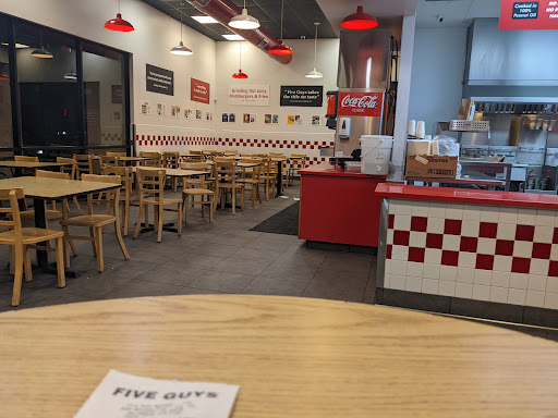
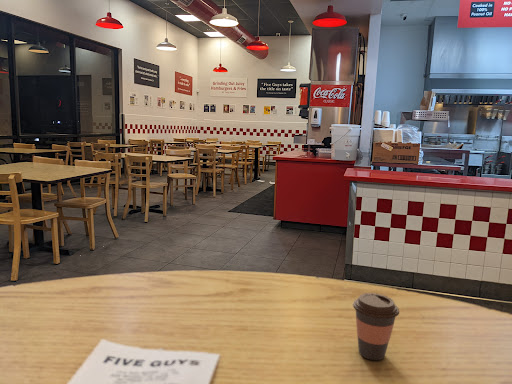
+ coffee cup [352,292,400,361]
